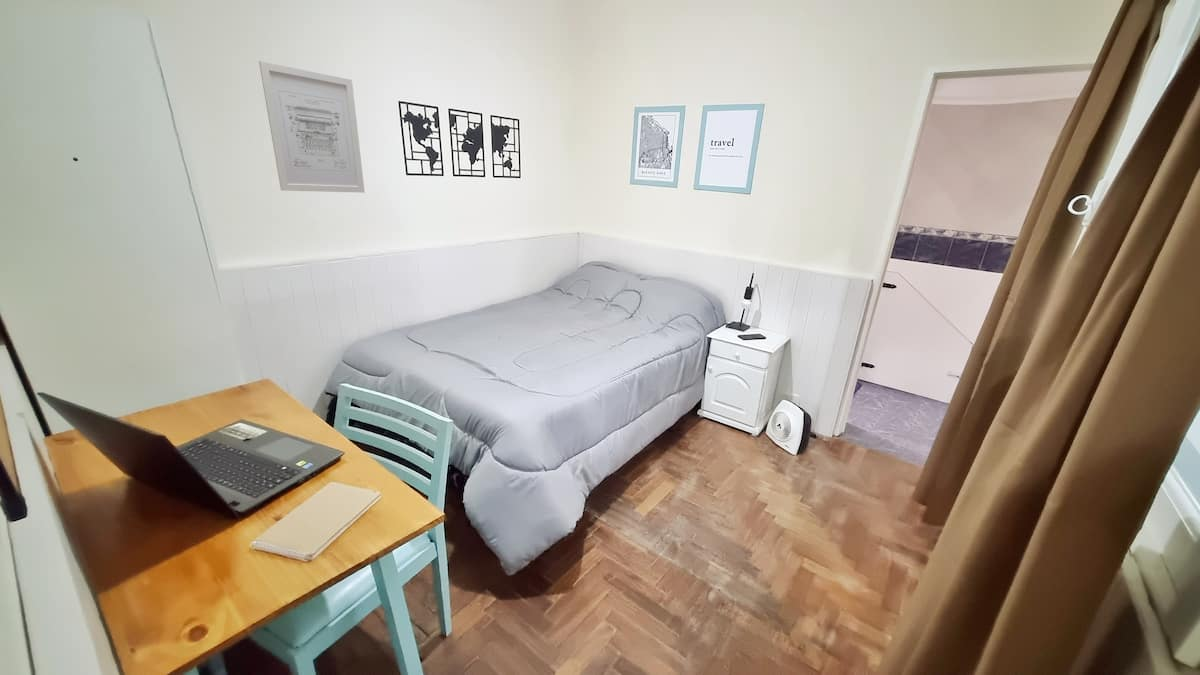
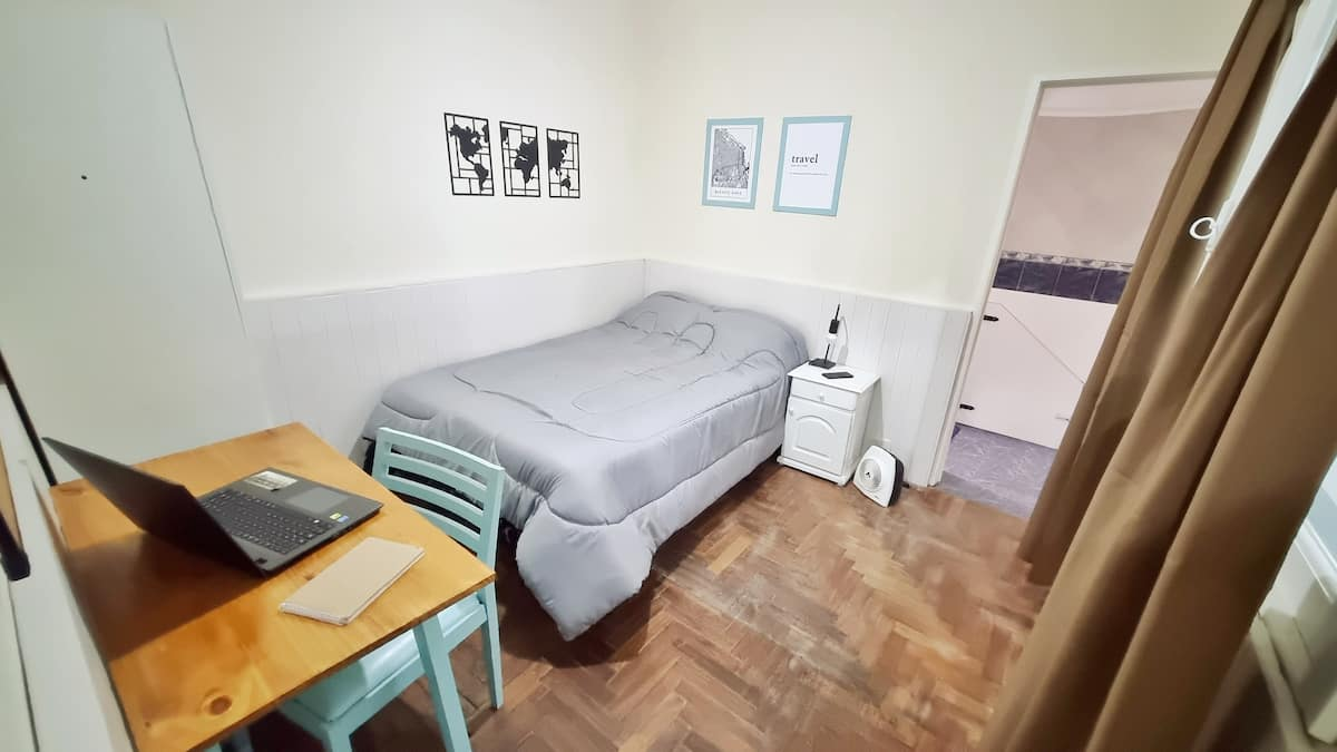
- wall art [258,60,366,194]
